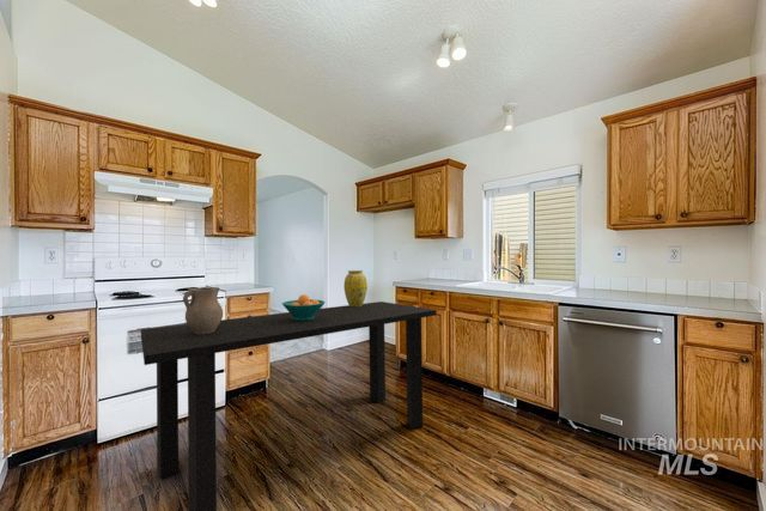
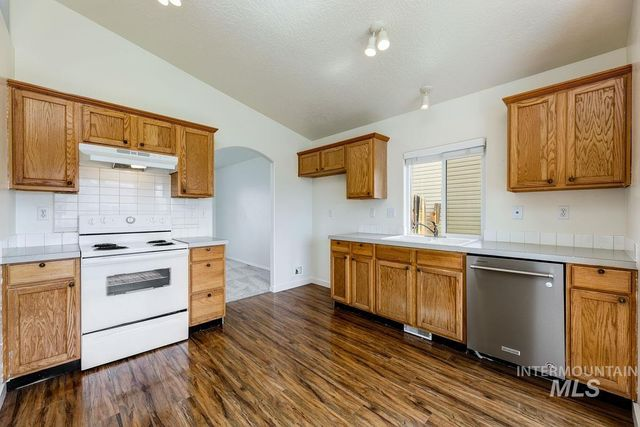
- vase [342,269,369,306]
- dining table [140,300,438,511]
- ceramic pitcher [182,286,224,334]
- fruit bowl [281,293,326,321]
